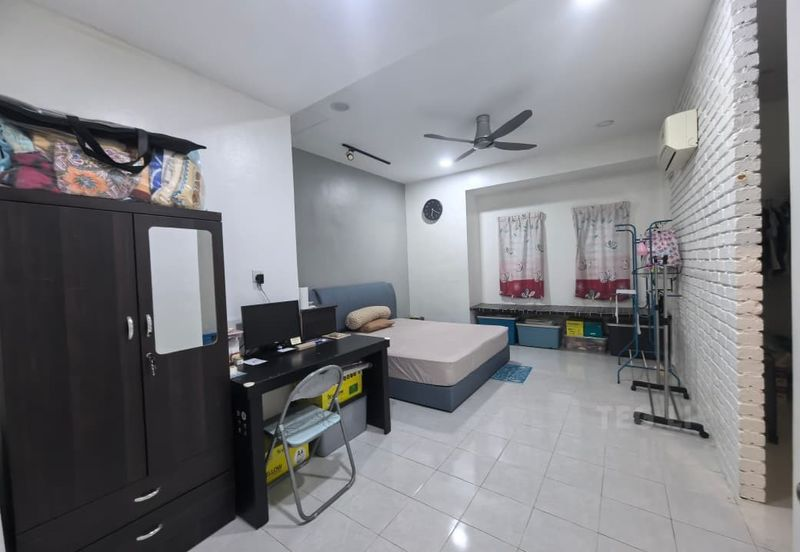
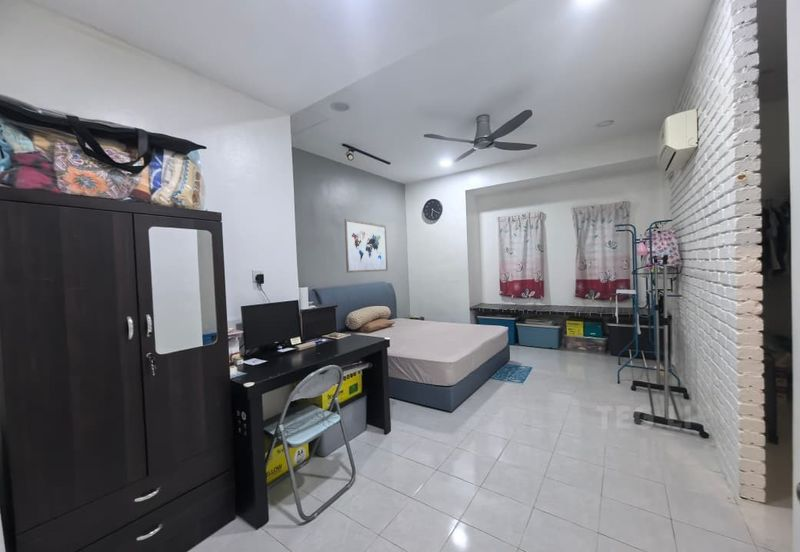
+ wall art [344,218,389,274]
